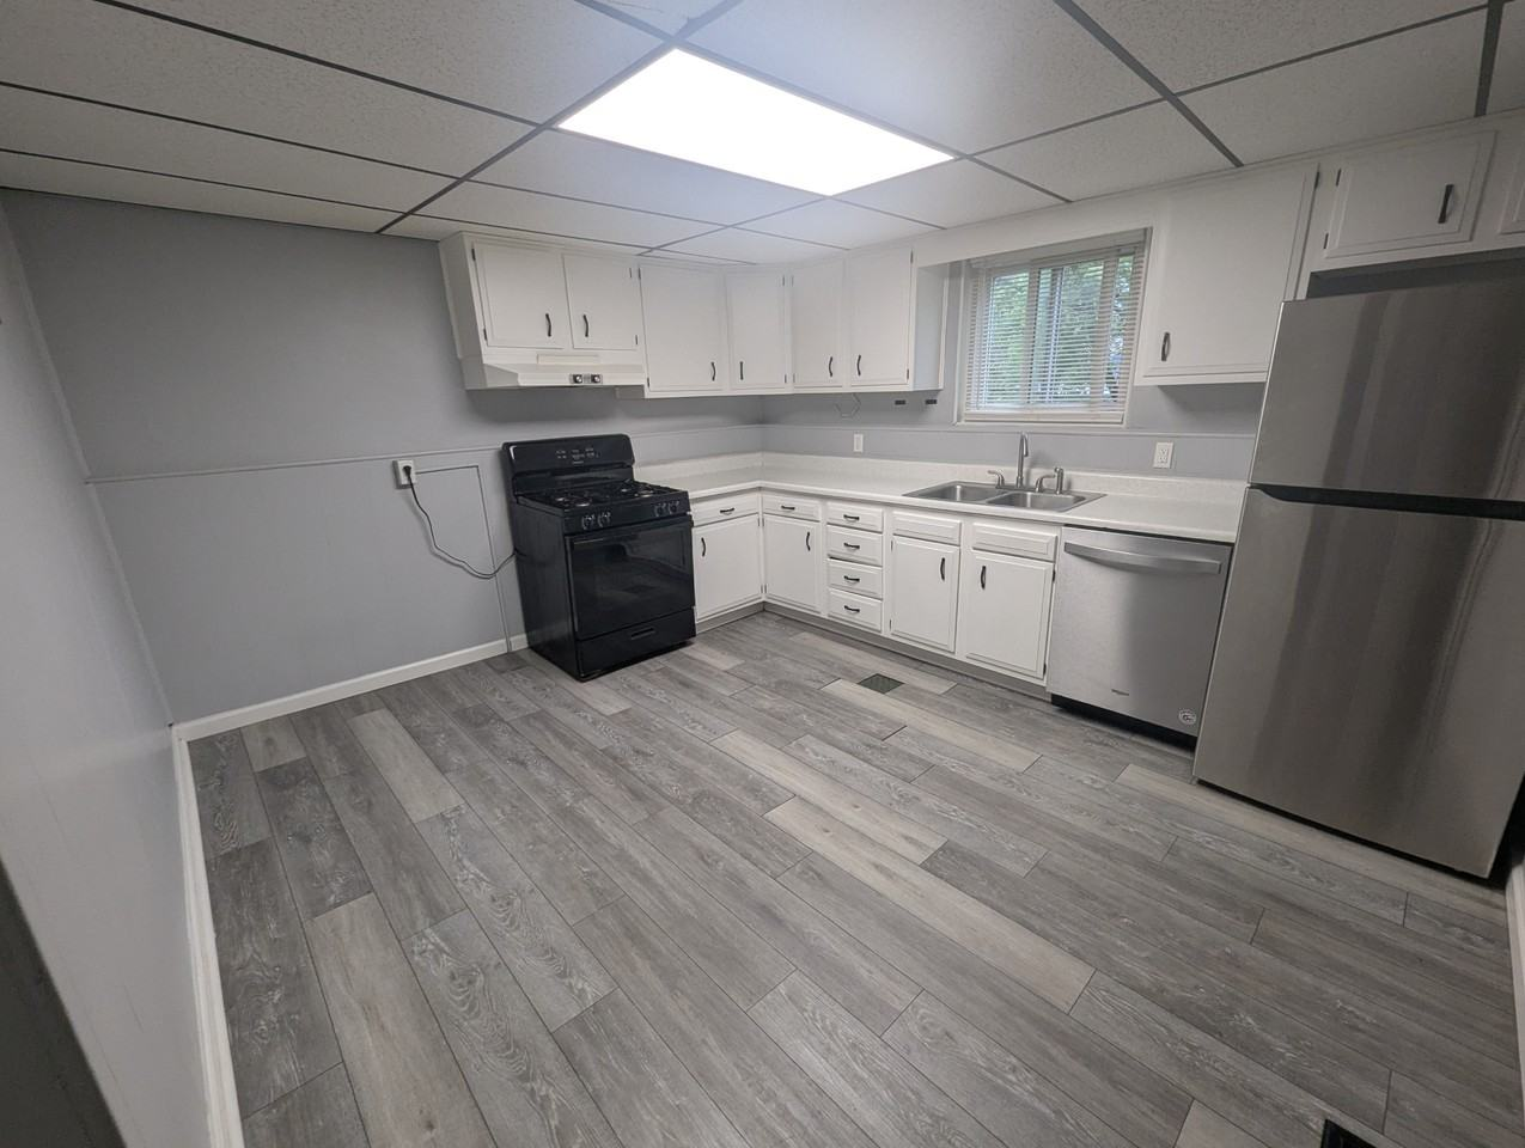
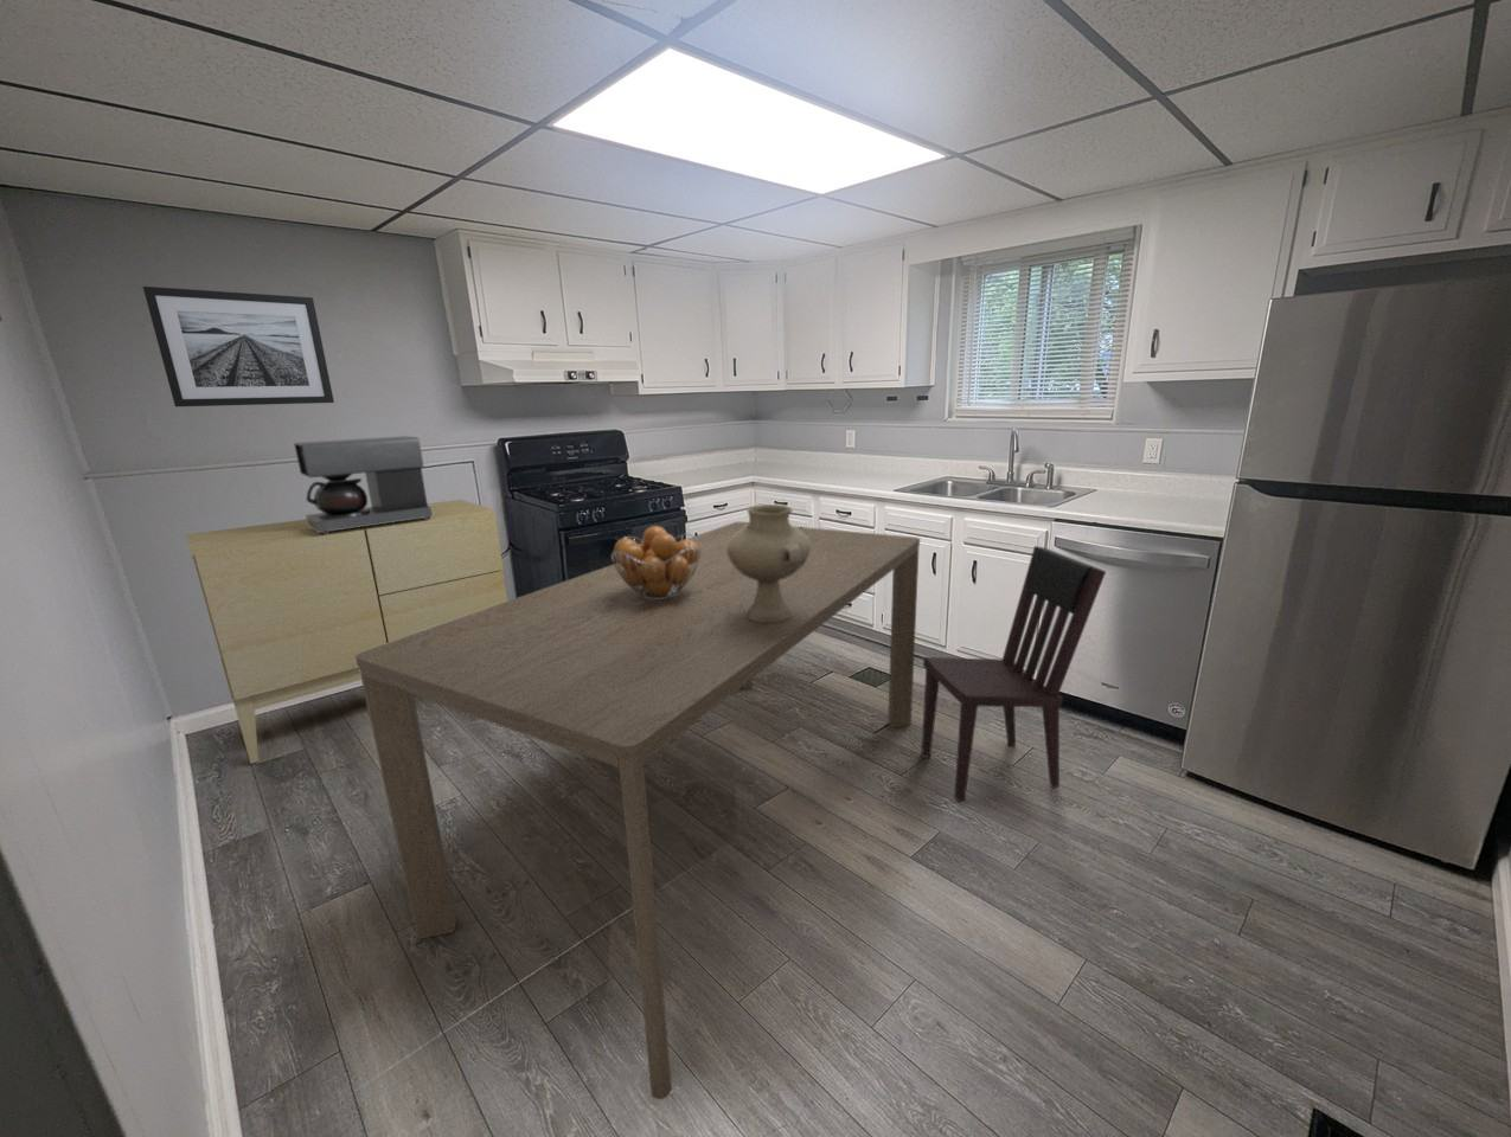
+ dining table [356,521,921,1100]
+ fruit basket [610,524,701,601]
+ coffee maker [293,435,432,534]
+ wall art [142,285,336,407]
+ vase [726,503,812,622]
+ sideboard [185,498,509,764]
+ dining chair [920,545,1107,803]
